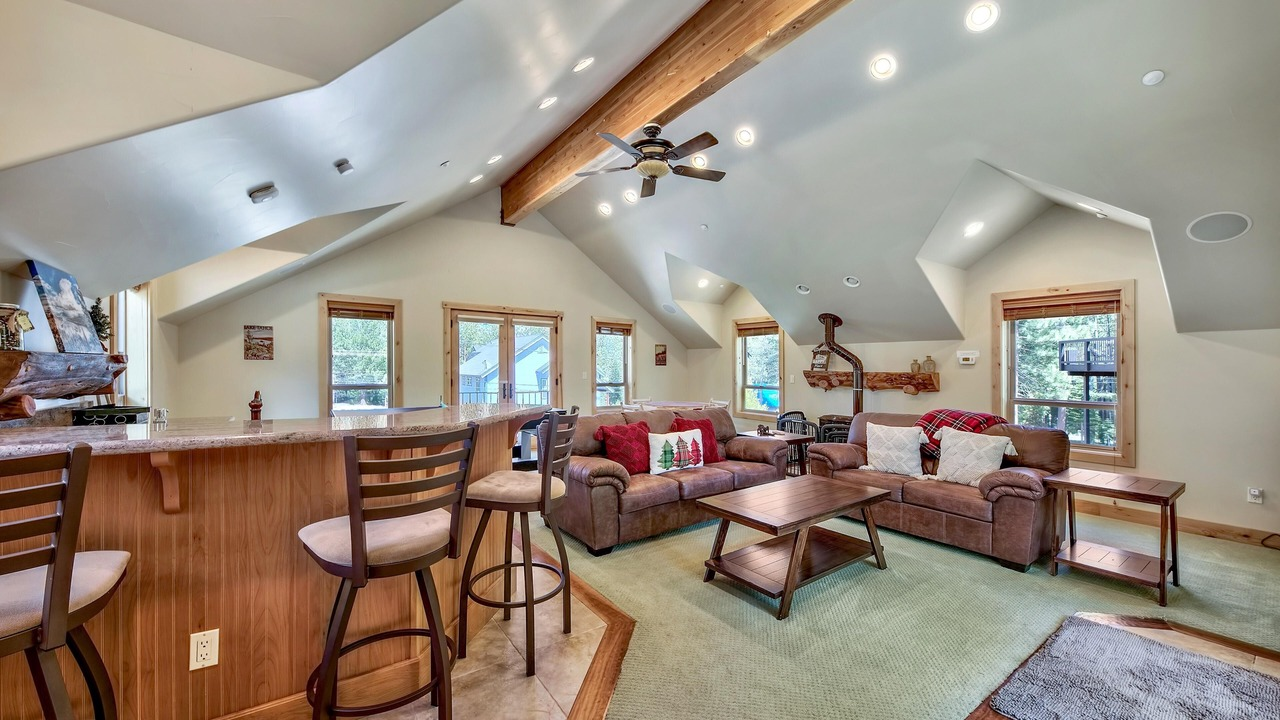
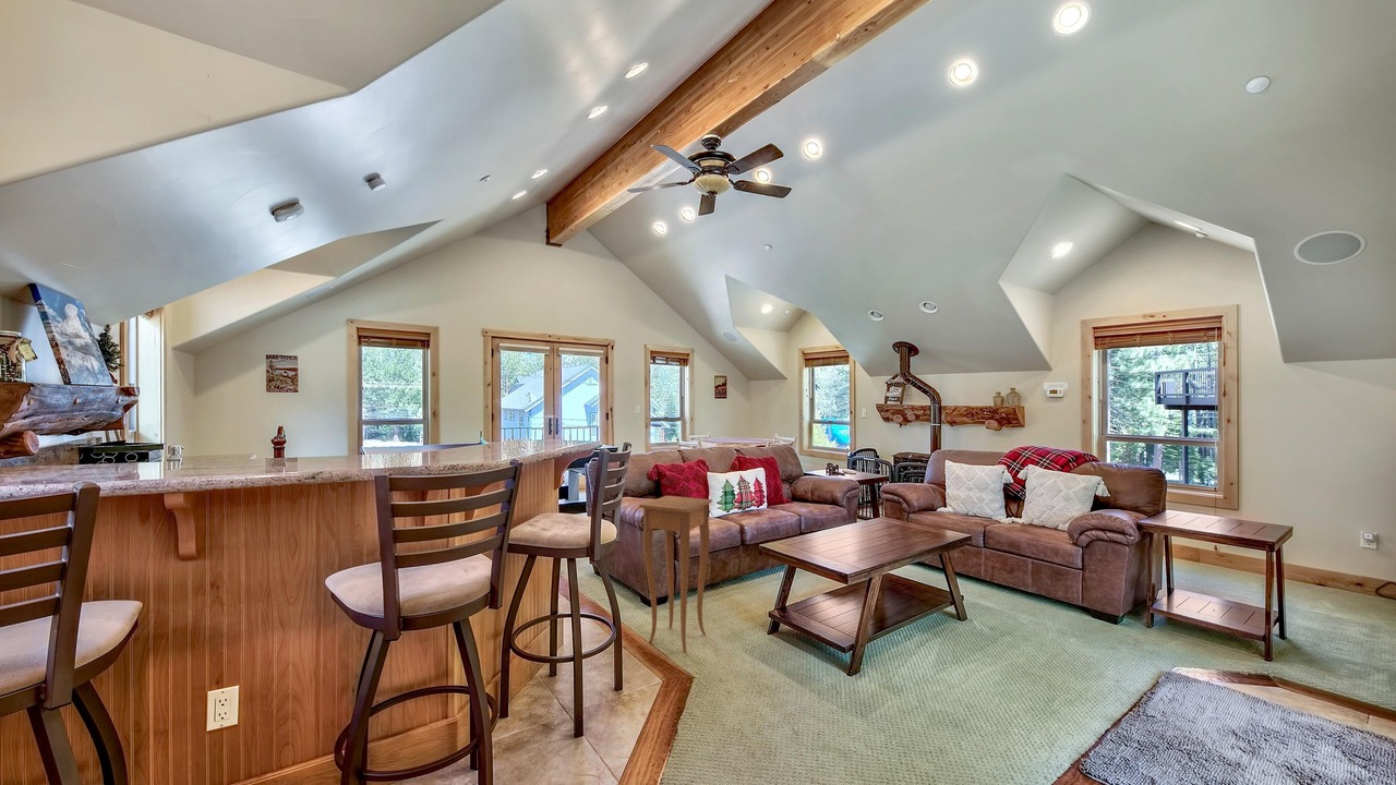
+ side table [638,495,713,653]
